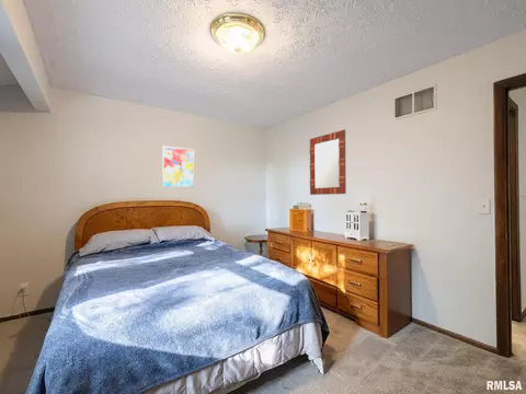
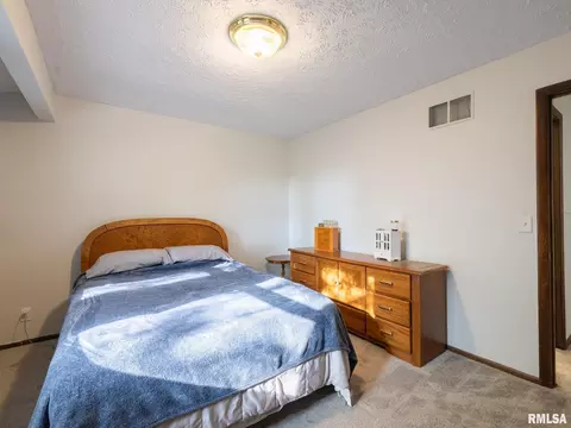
- home mirror [309,128,347,196]
- wall art [161,144,195,189]
